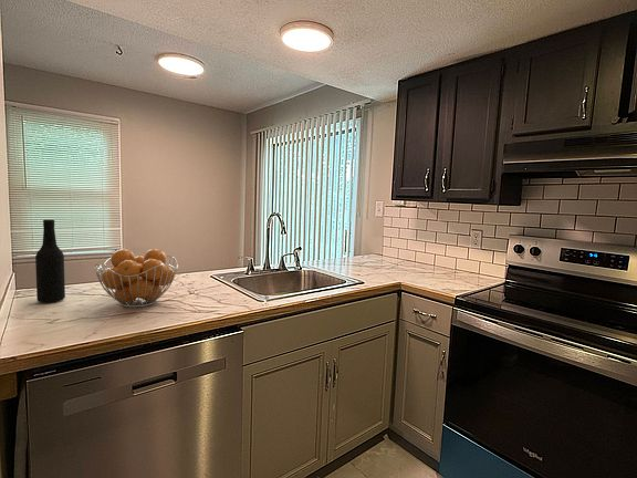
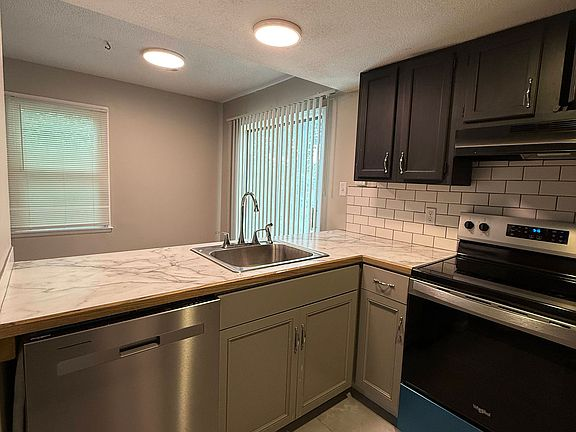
- bottle [34,218,66,303]
- fruit basket [94,248,179,309]
